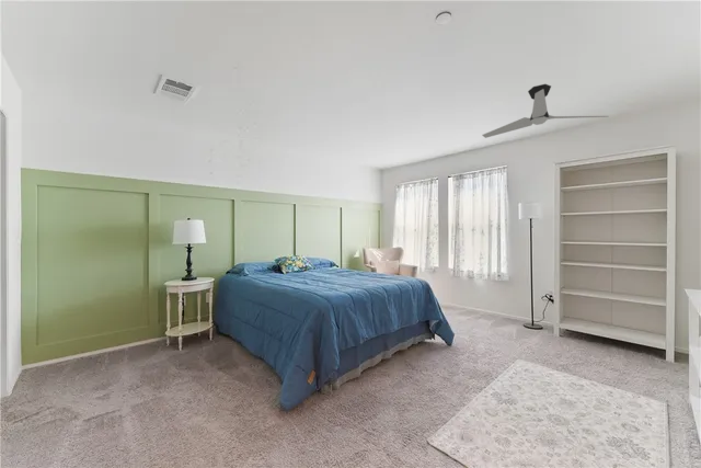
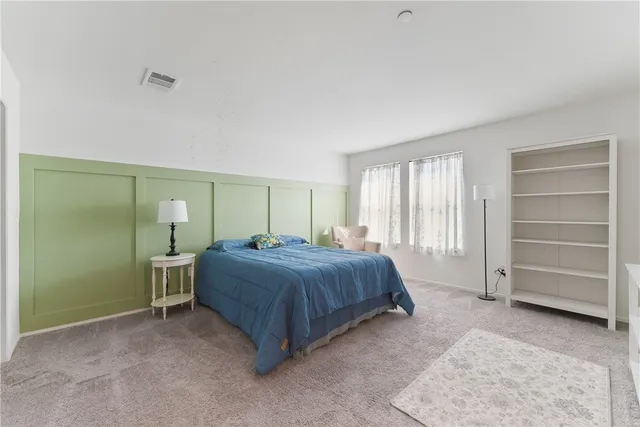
- ceiling fan [481,83,610,139]
